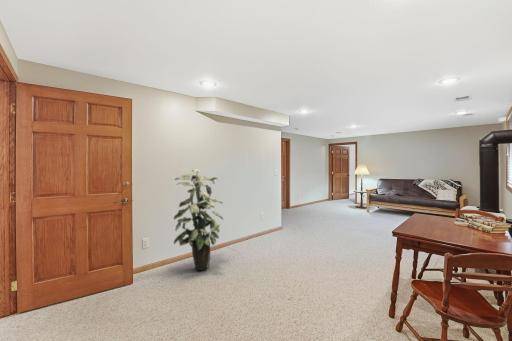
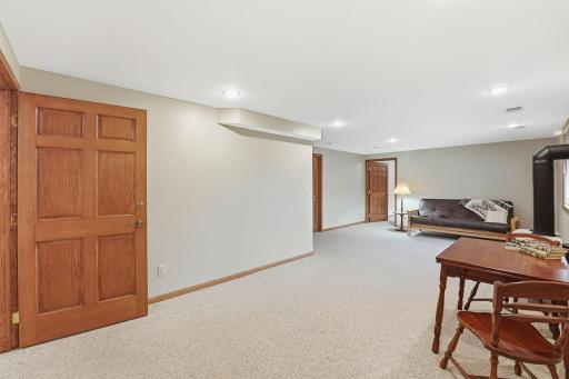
- indoor plant [173,168,224,271]
